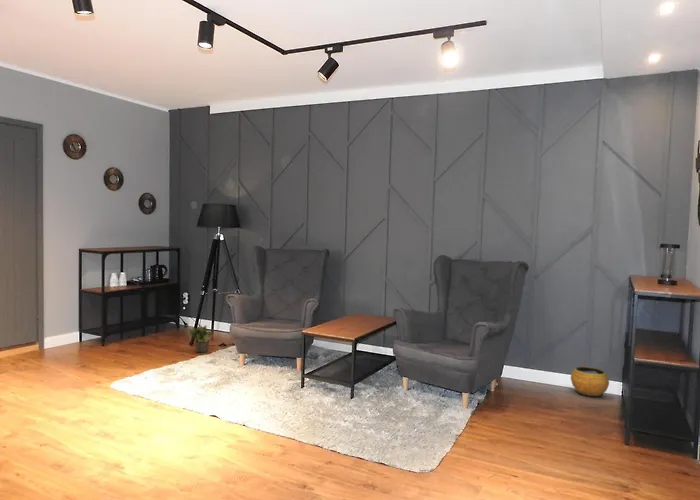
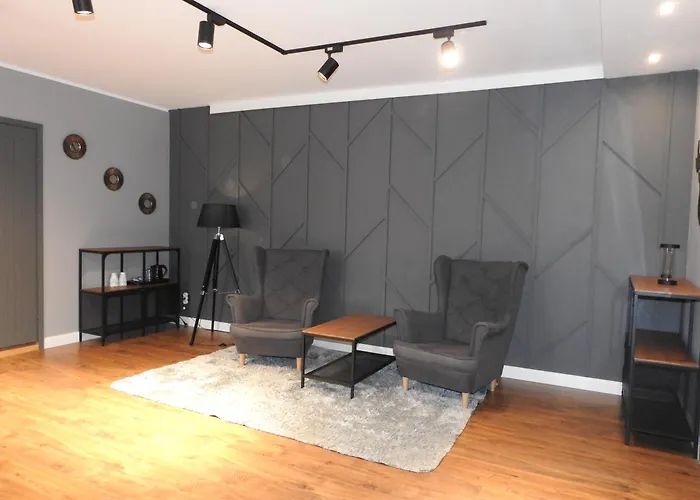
- clay pot [570,365,610,398]
- potted plant [187,324,215,353]
